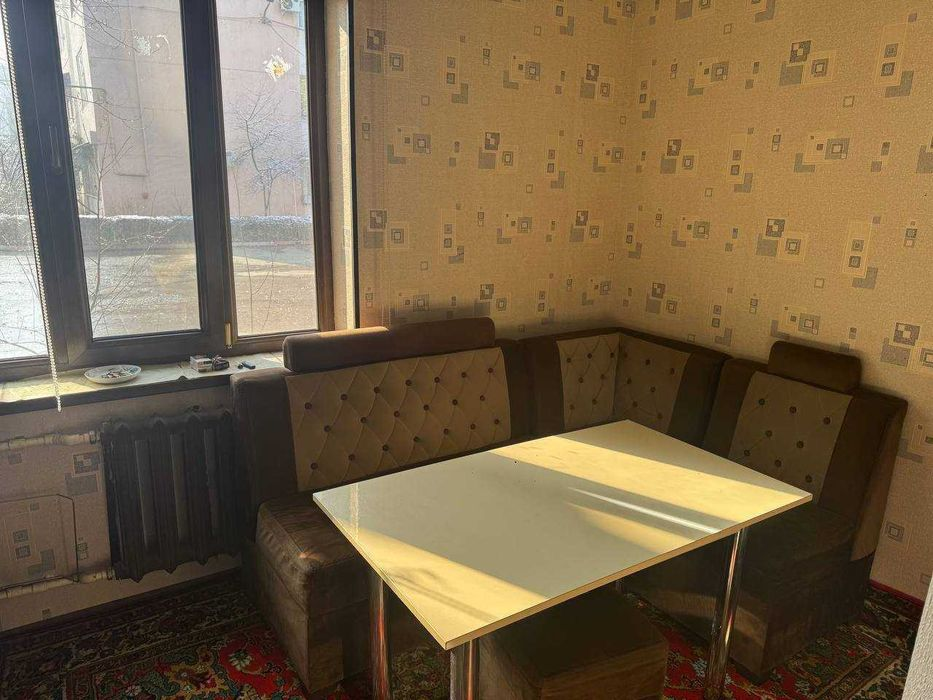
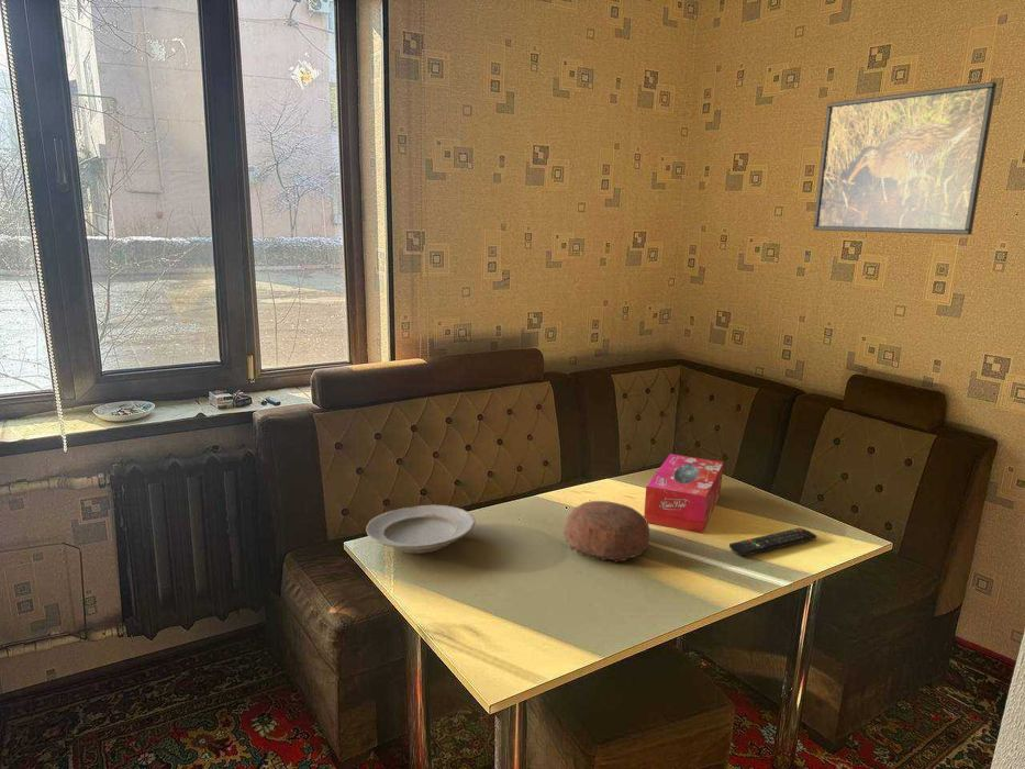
+ decorative bowl [562,500,650,564]
+ tissue box [643,453,724,534]
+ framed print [812,81,998,236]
+ remote control [728,526,817,557]
+ plate [365,504,476,555]
